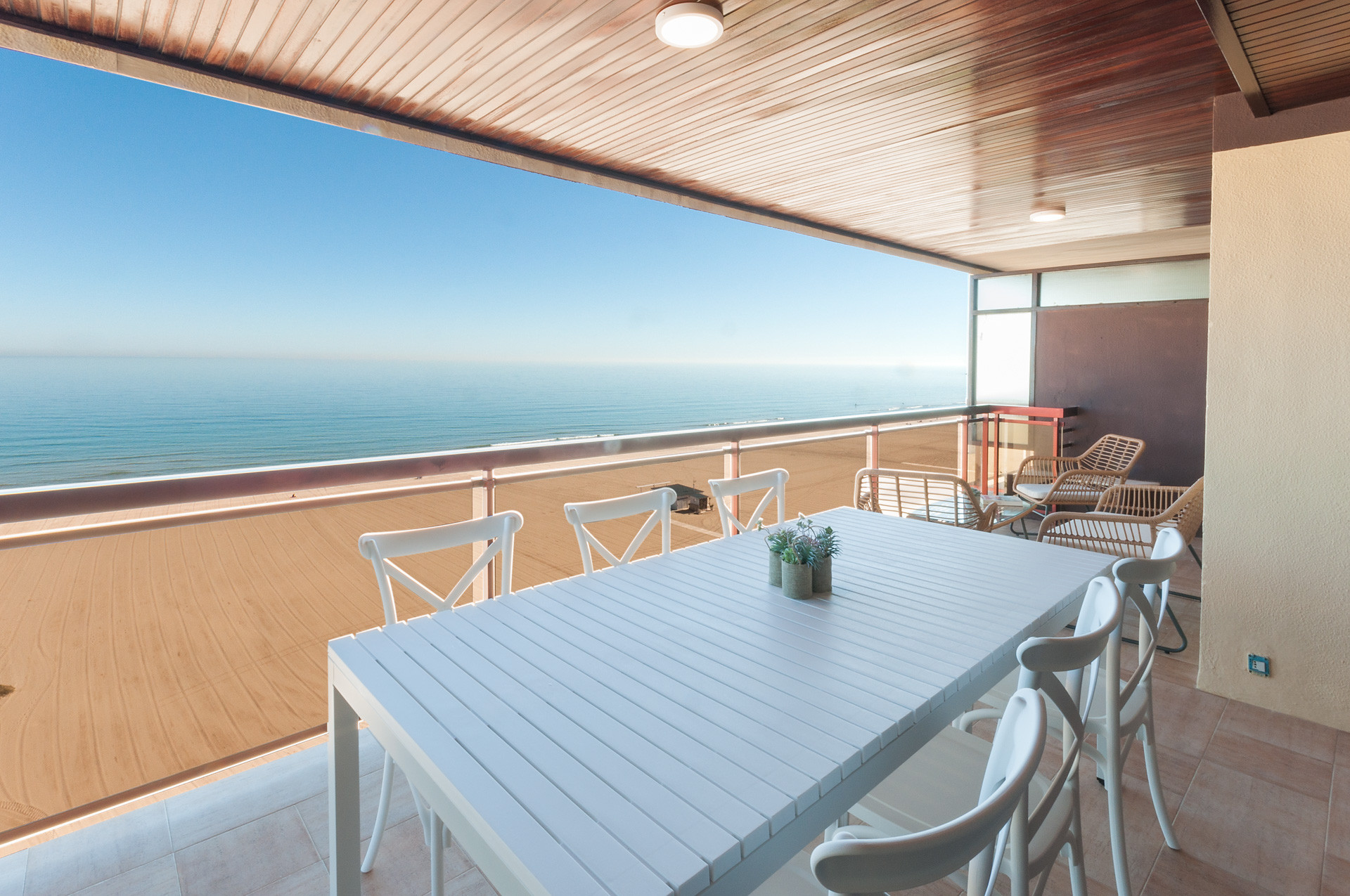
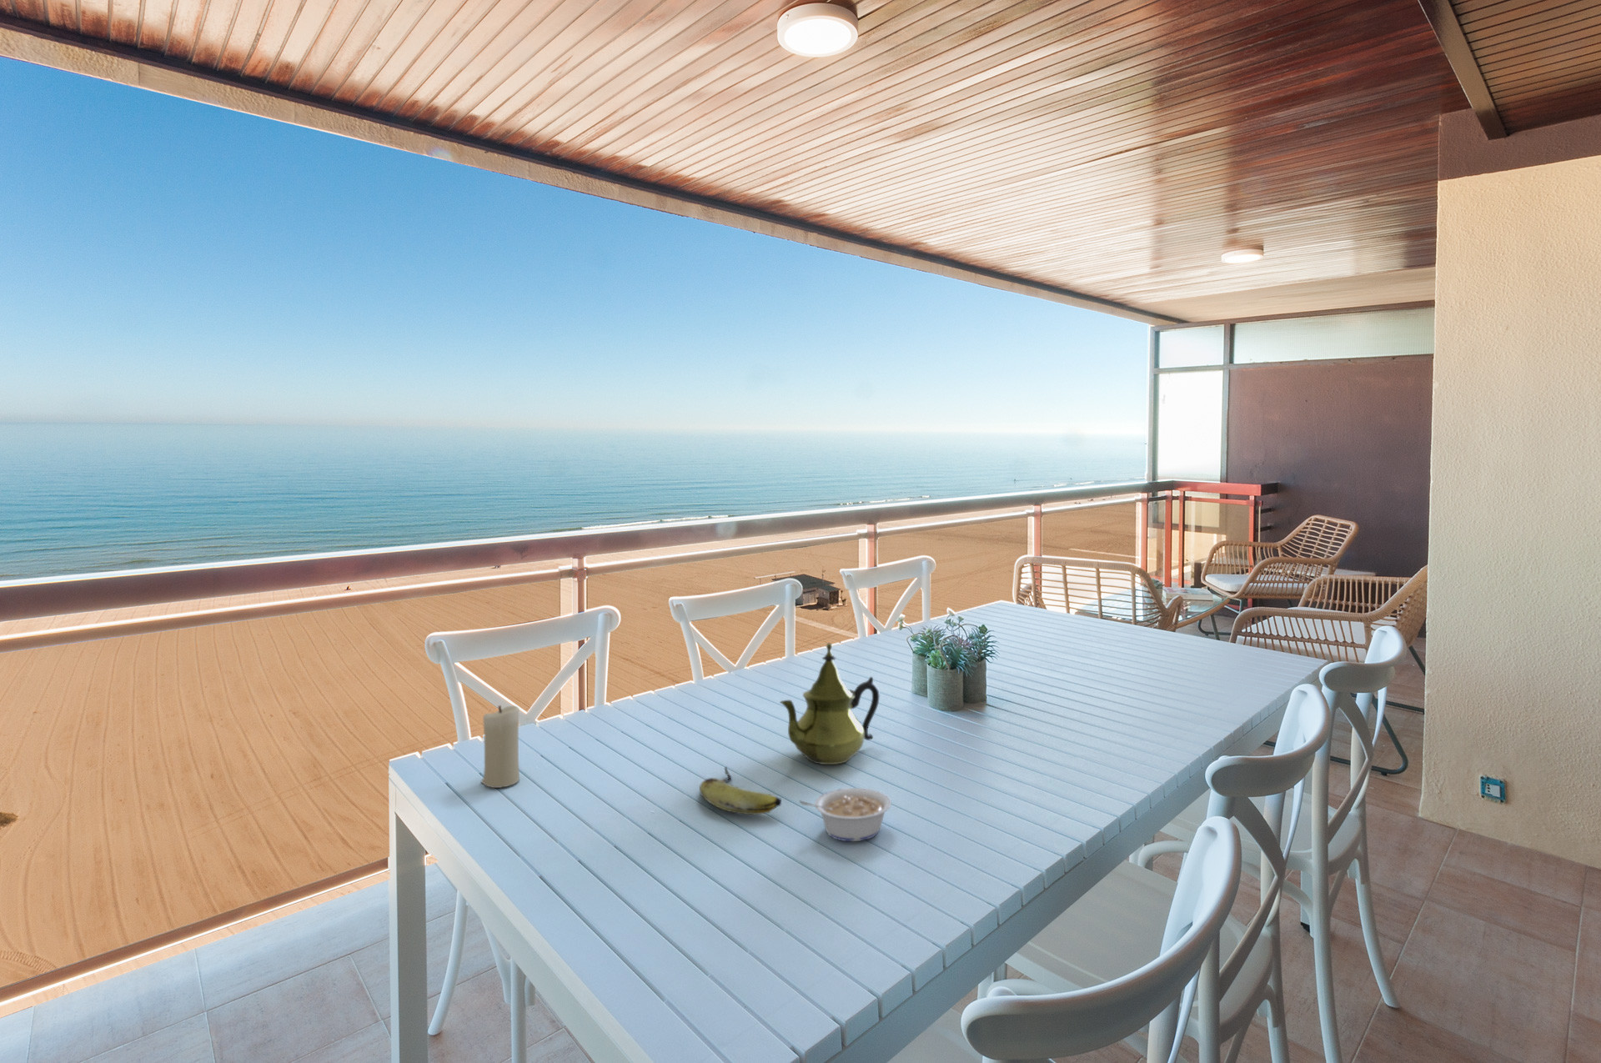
+ fruit [699,766,783,815]
+ candle [480,705,521,789]
+ legume [798,787,892,842]
+ teapot [779,643,881,765]
